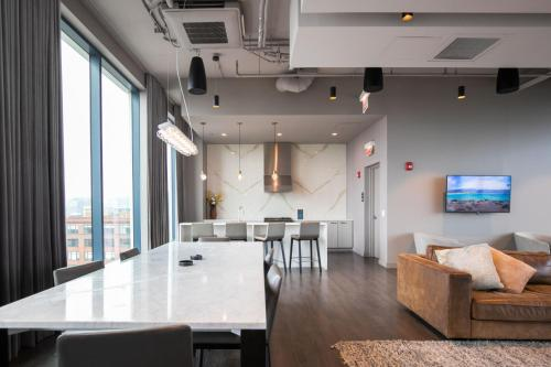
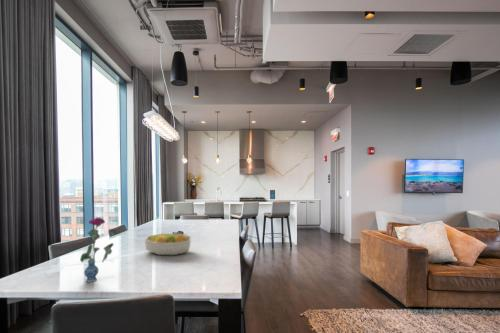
+ vase [79,216,115,283]
+ fruit bowl [144,232,192,256]
